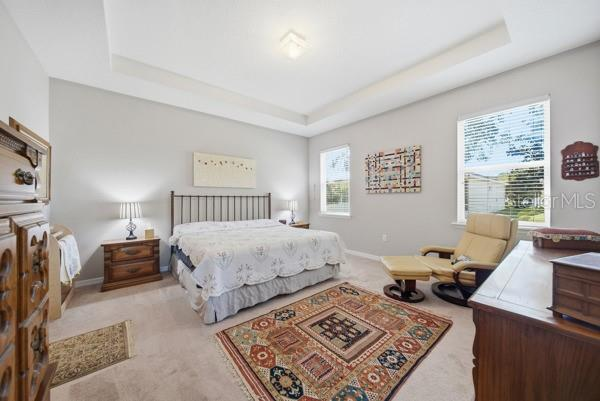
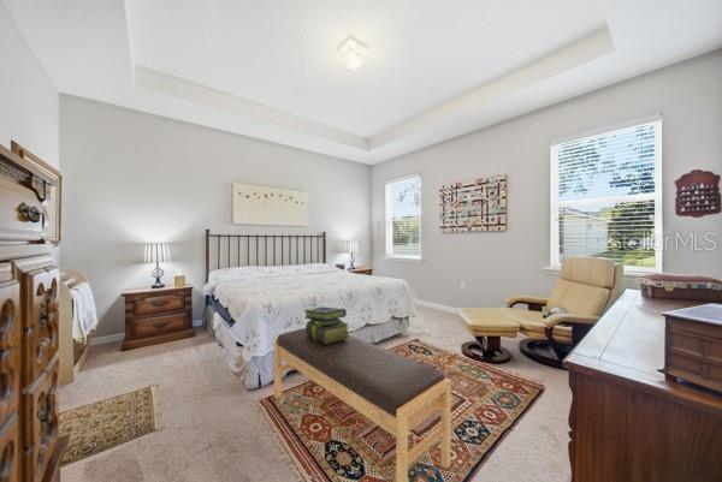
+ stack of books [303,305,350,345]
+ bench [273,327,452,482]
